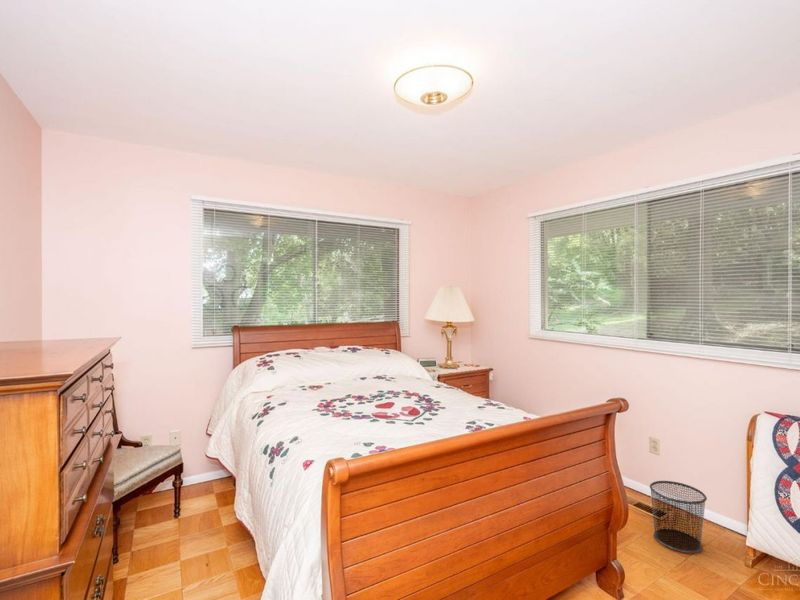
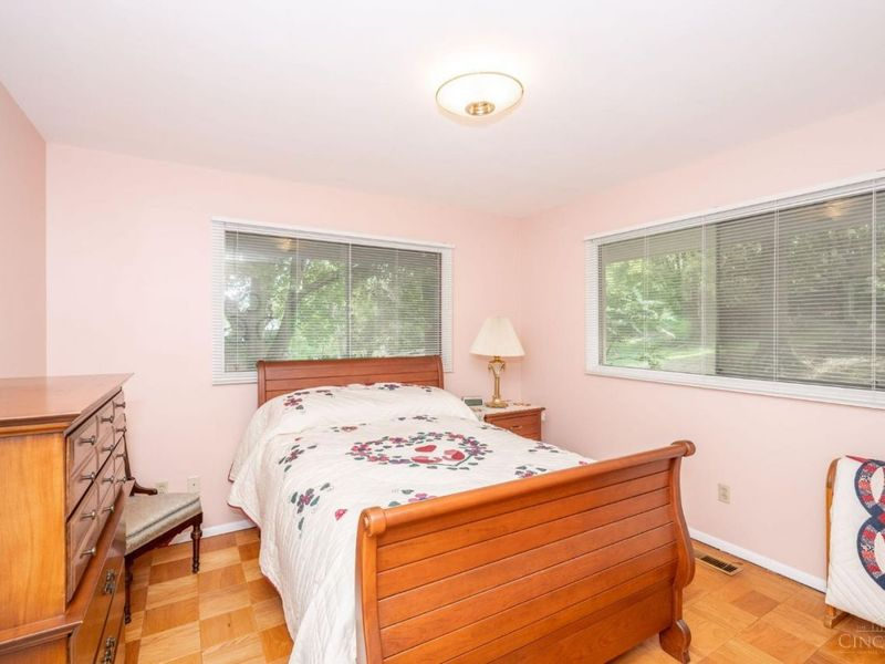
- waste bin [649,480,708,554]
